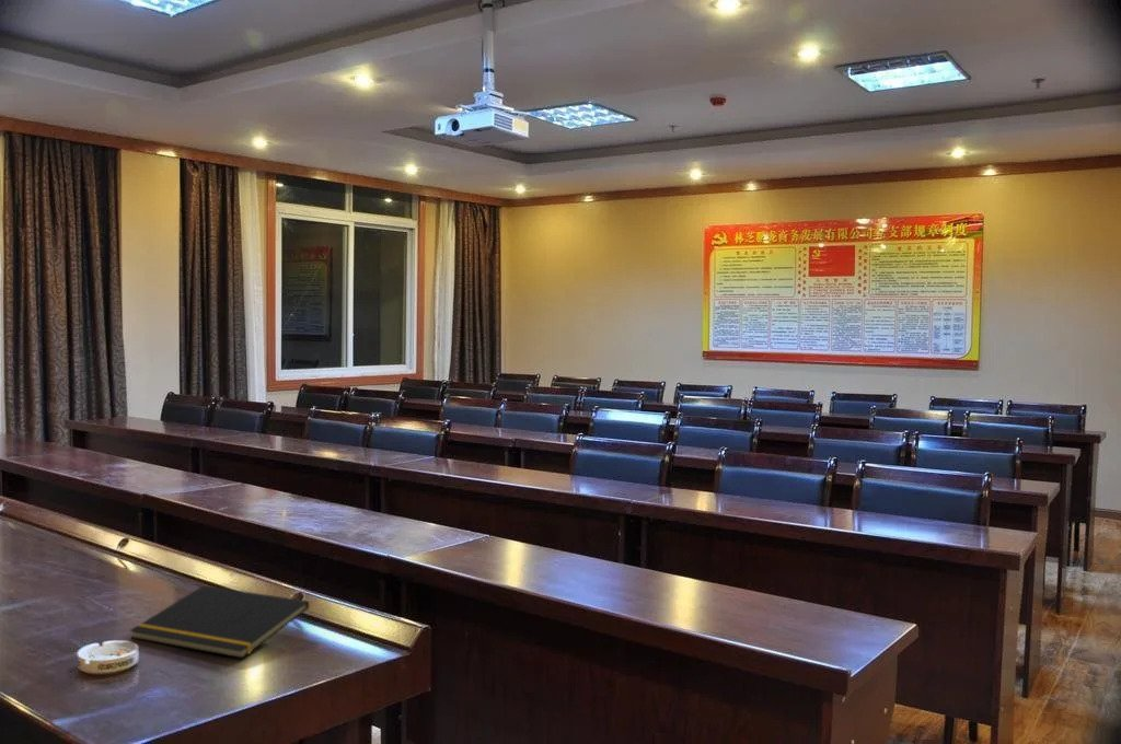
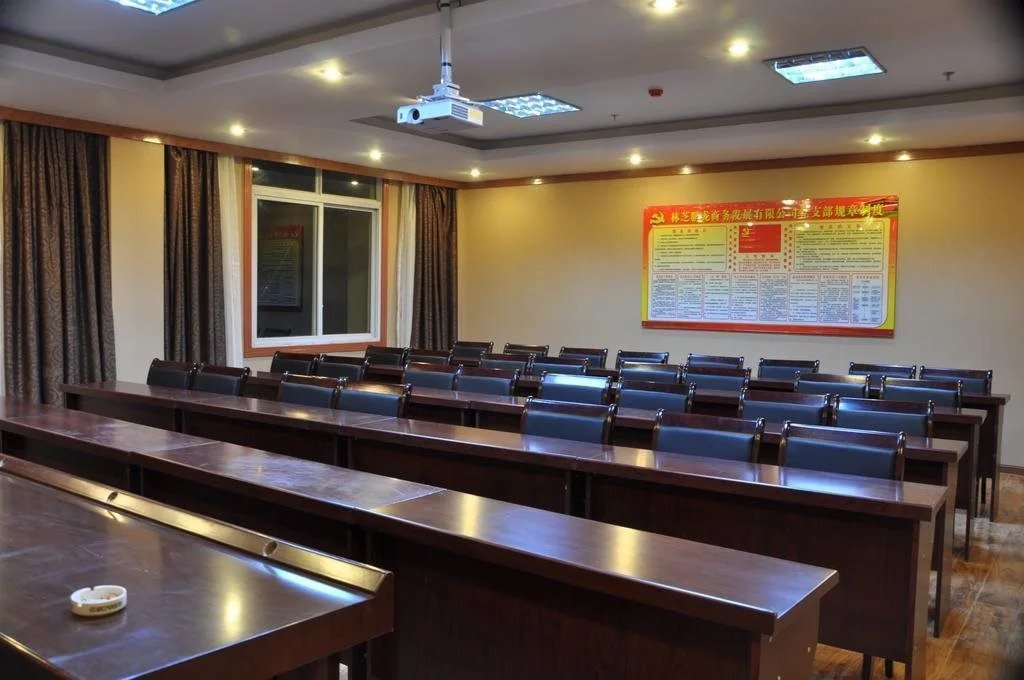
- notepad [129,584,310,660]
